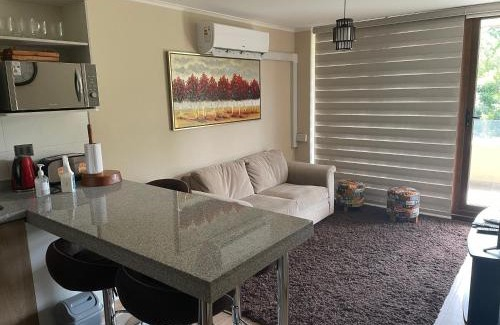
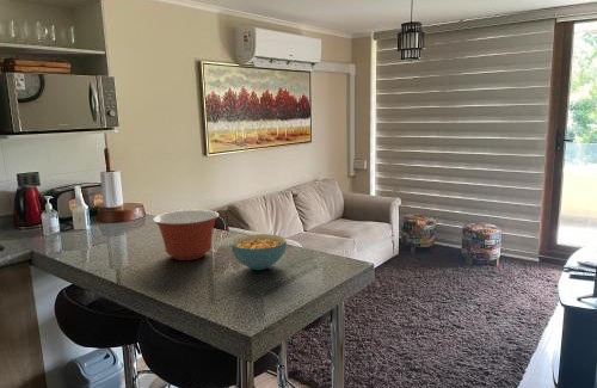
+ cereal bowl [230,233,288,271]
+ mixing bowl [153,209,220,261]
